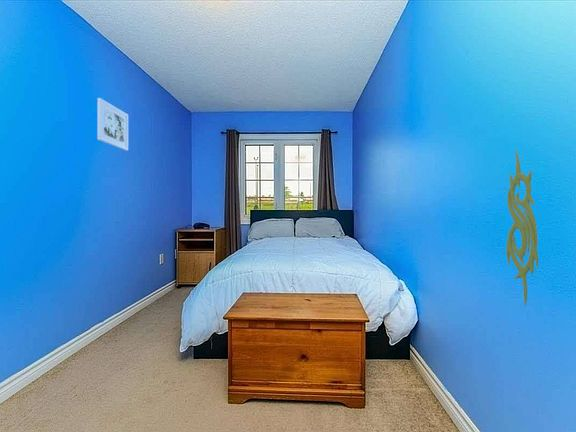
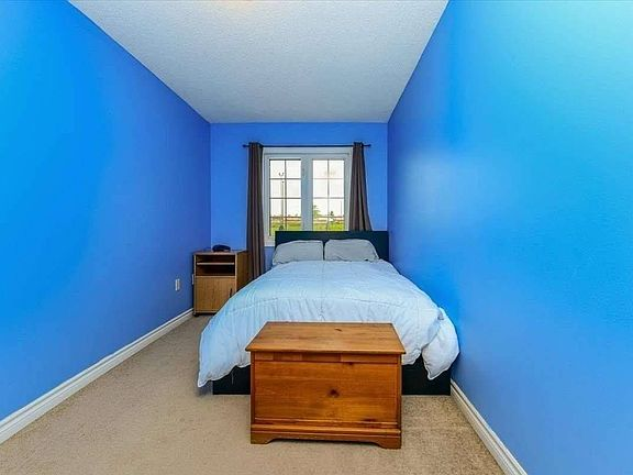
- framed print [96,97,129,152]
- wall decoration [505,150,539,308]
